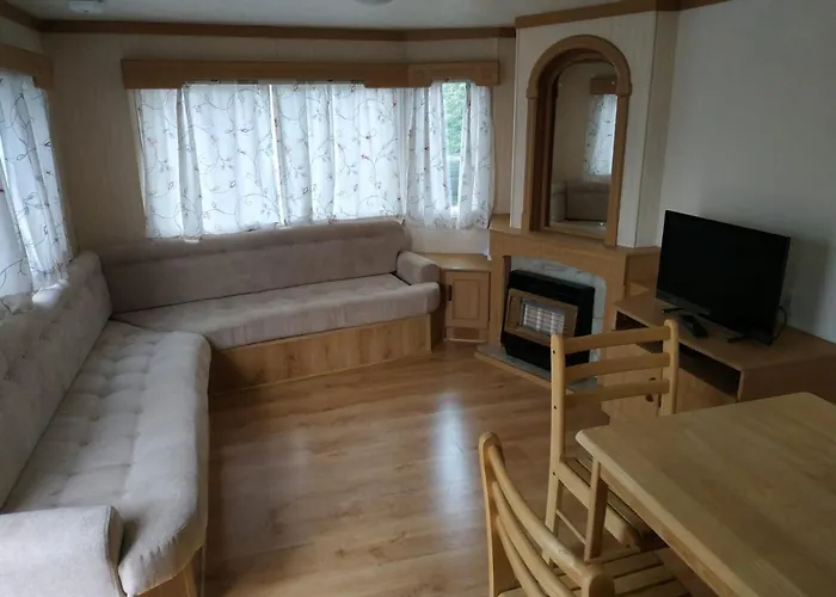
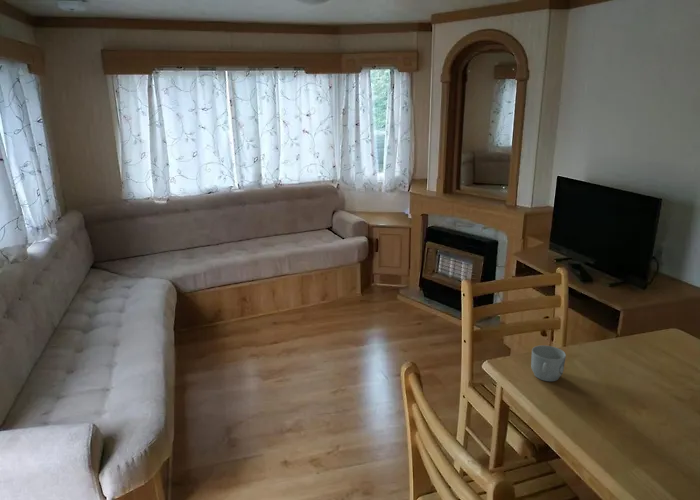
+ mug [530,344,567,382]
